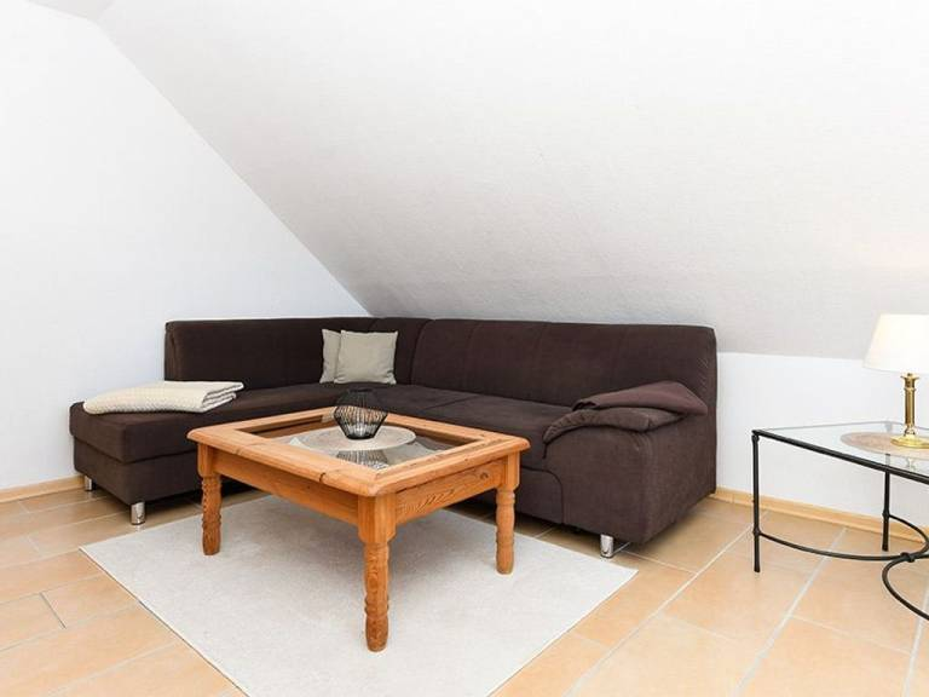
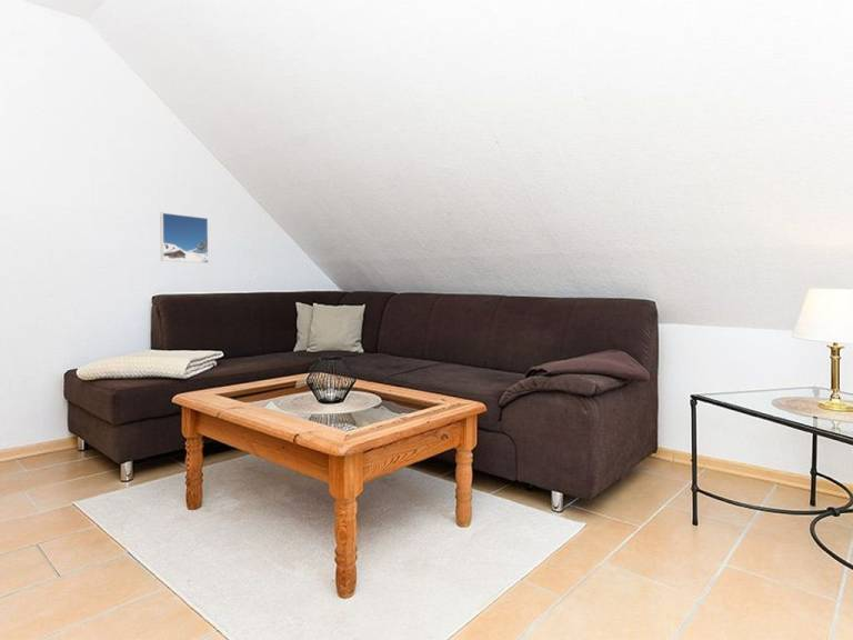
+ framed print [159,211,210,264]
